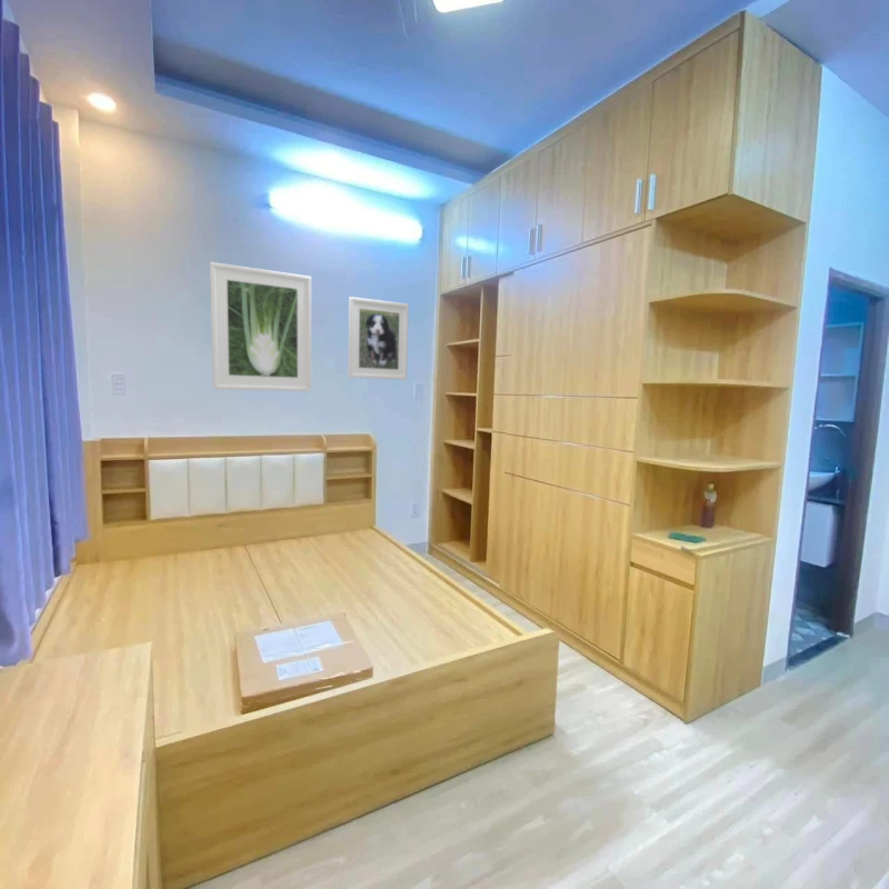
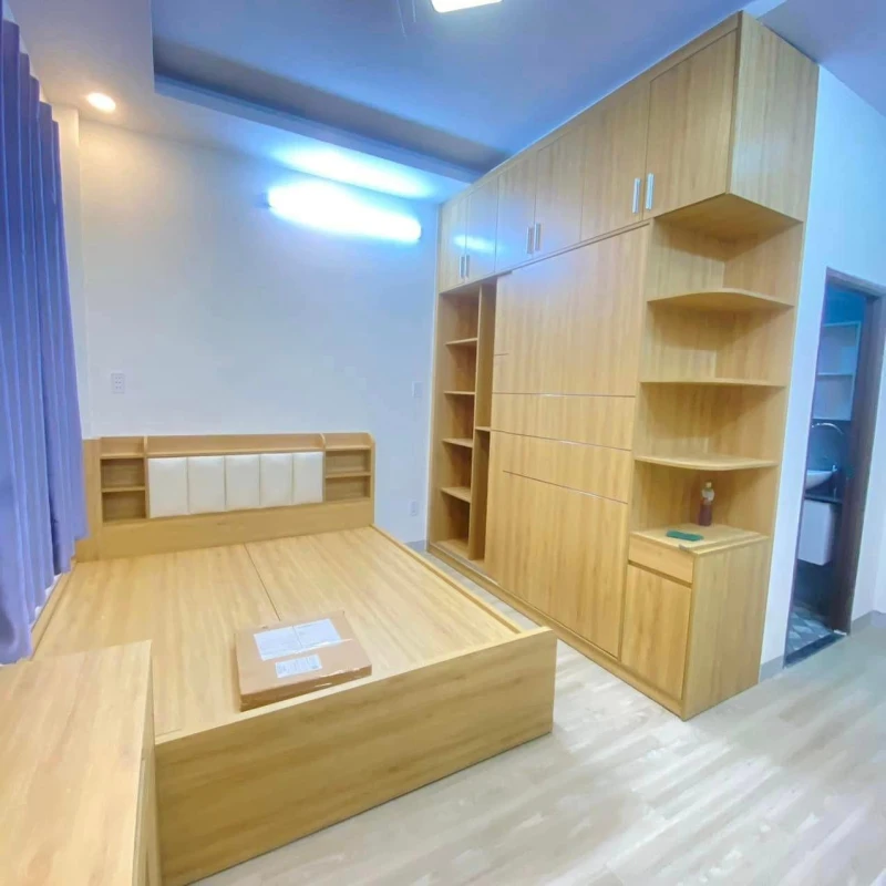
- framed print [347,296,410,381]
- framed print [209,261,312,392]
